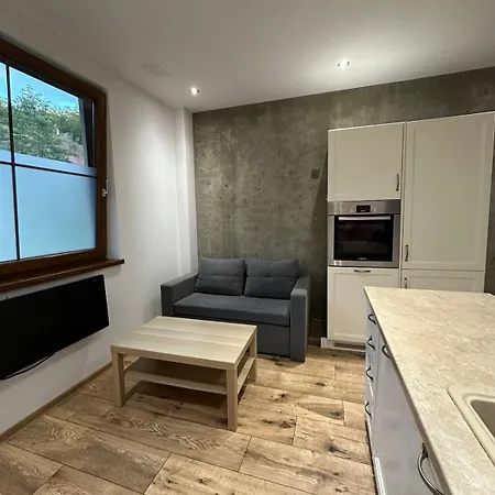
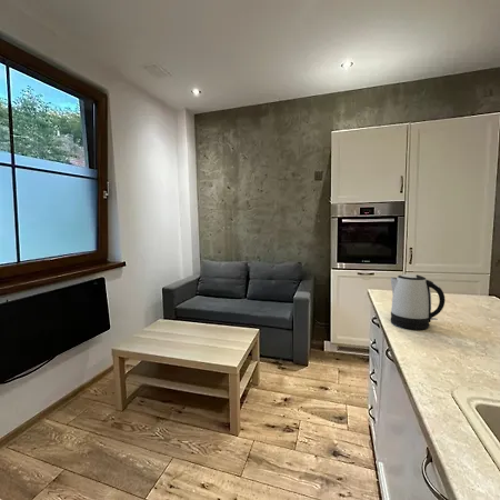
+ kettle [390,273,446,330]
